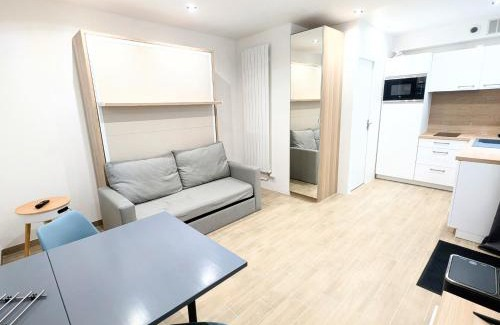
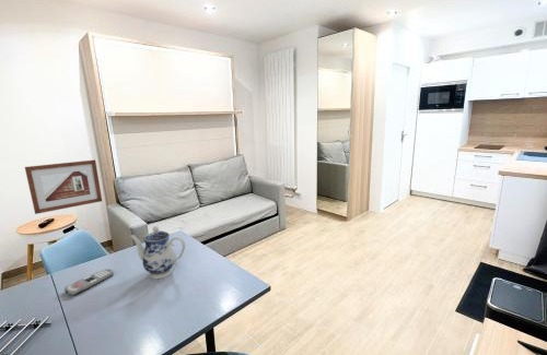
+ remote control [63,268,115,296]
+ teapot [129,225,186,280]
+ picture frame [24,158,103,215]
